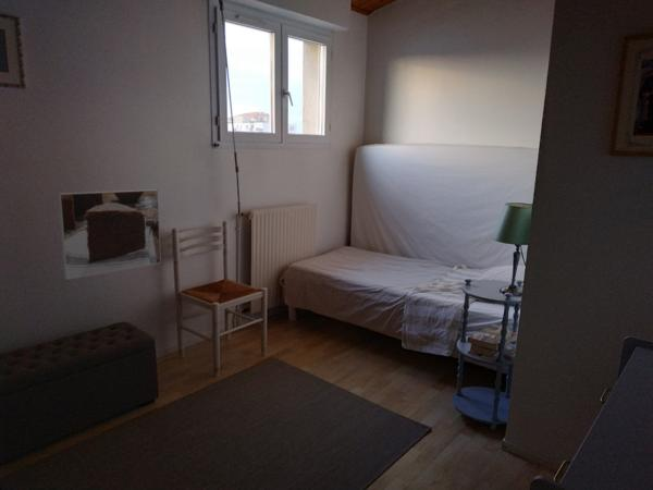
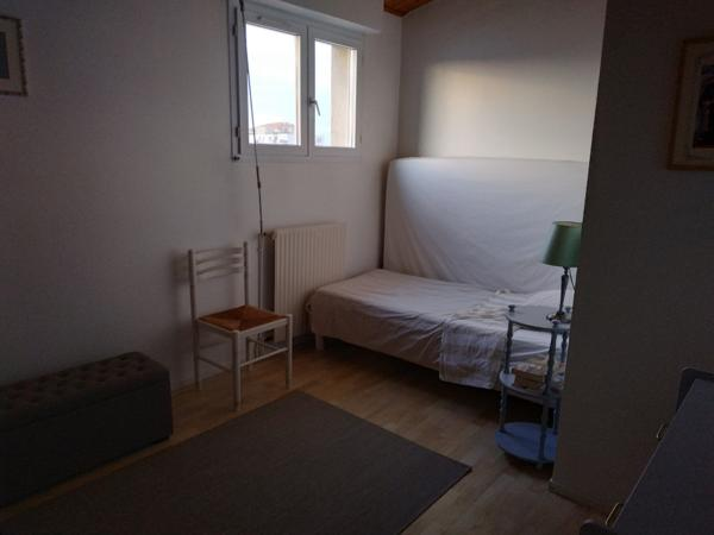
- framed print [57,188,162,281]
